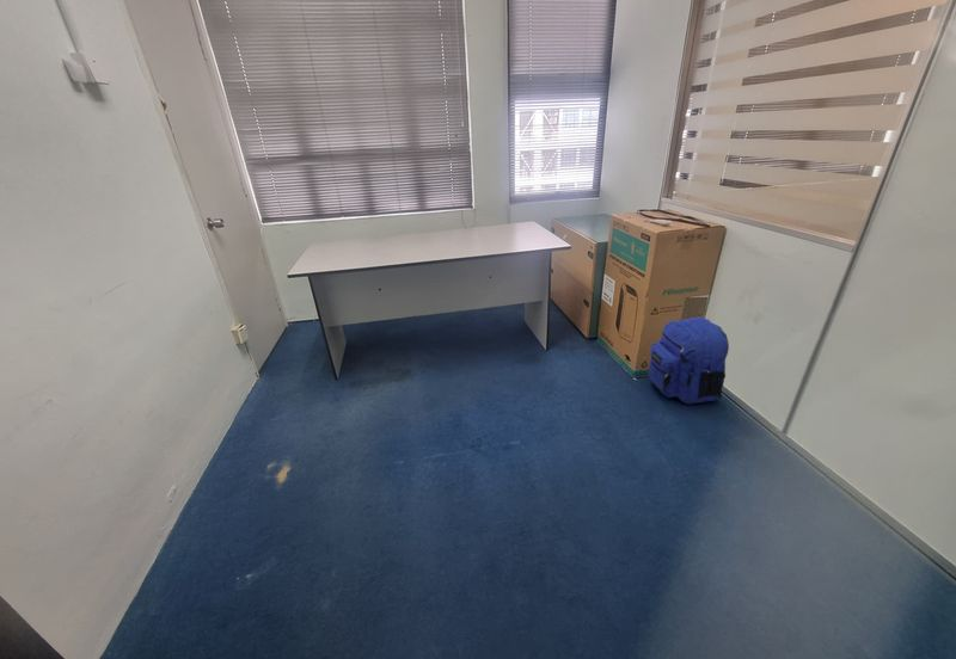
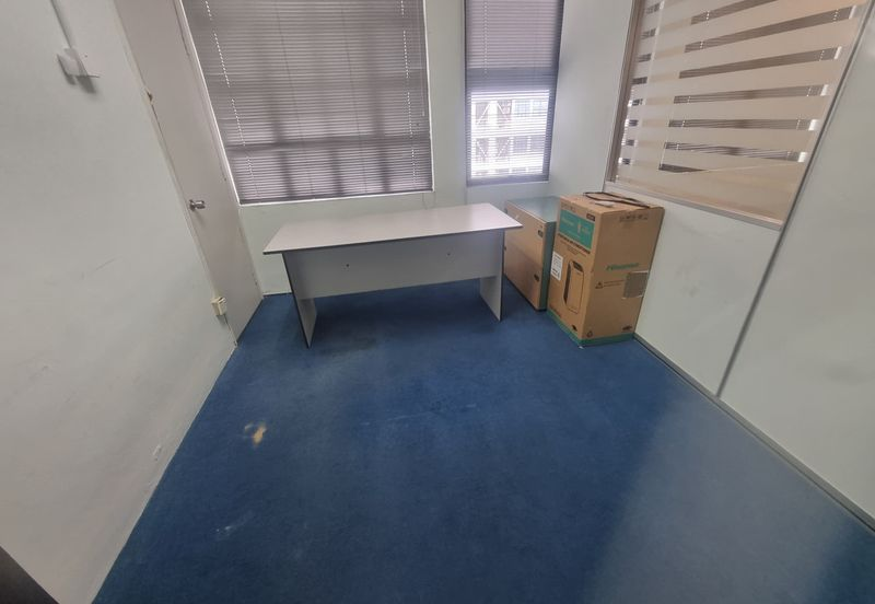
- backpack [648,316,730,405]
